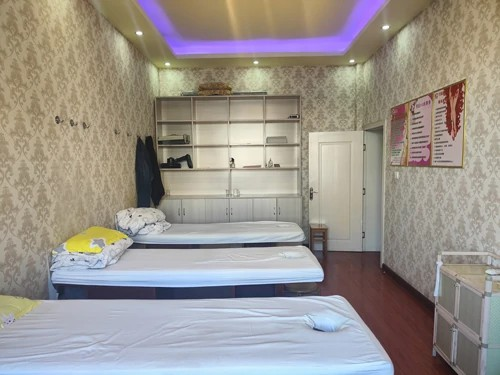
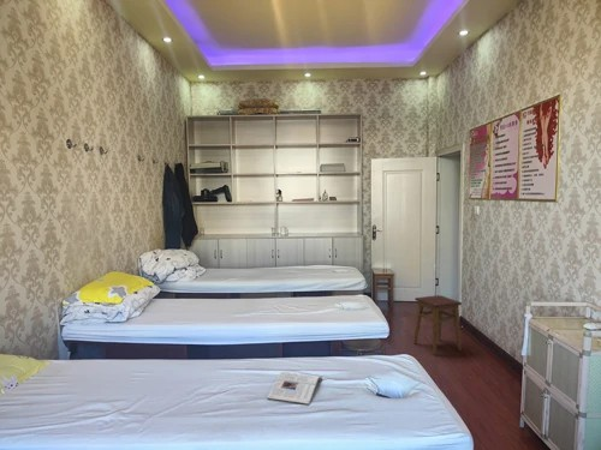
+ magazine [266,371,323,406]
+ stool [412,294,463,356]
